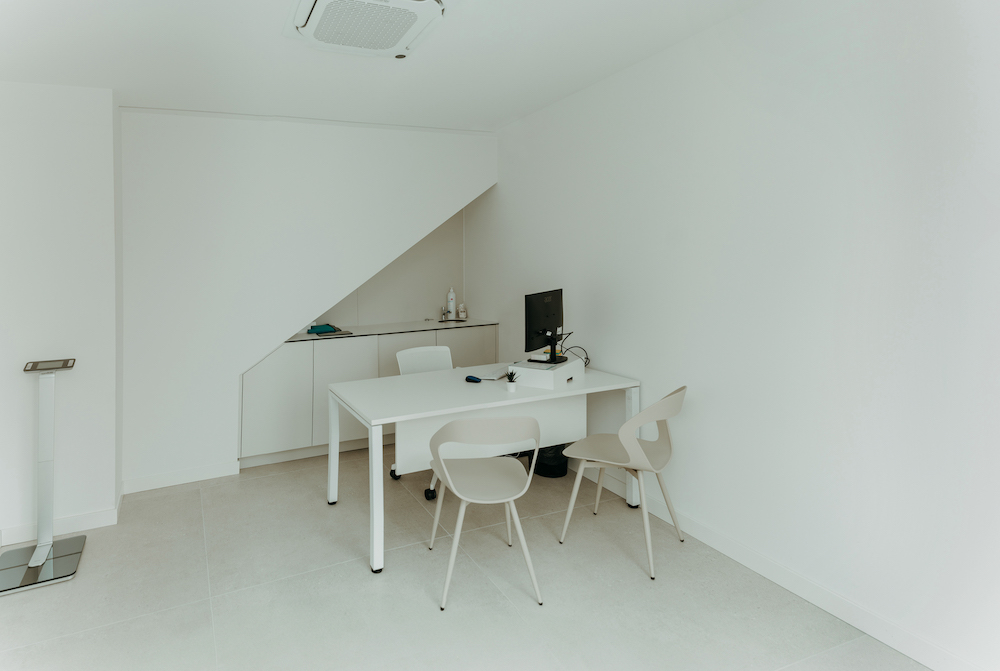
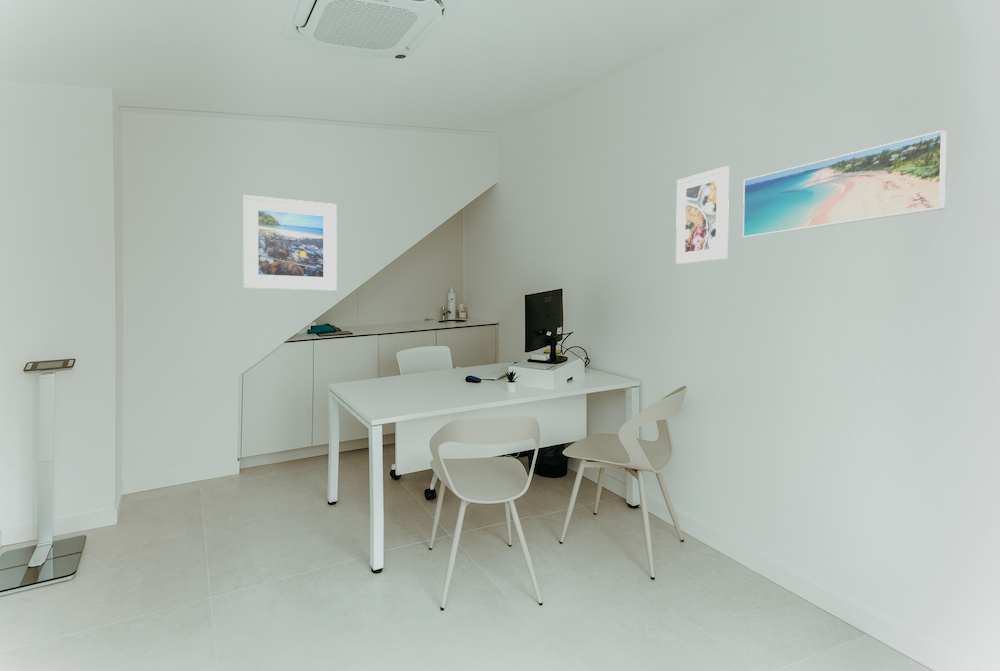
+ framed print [242,194,338,292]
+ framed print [675,165,730,265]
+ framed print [742,129,948,239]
